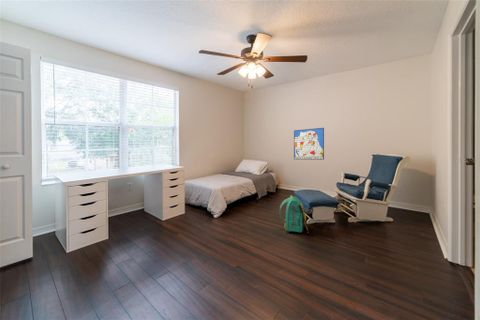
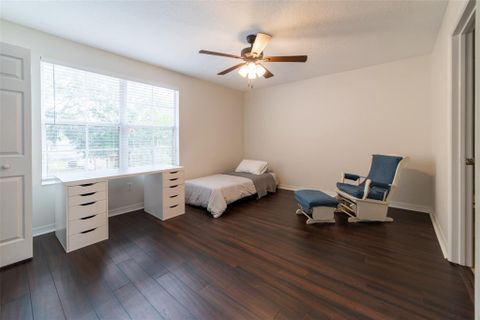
- backpack [279,194,308,233]
- wall art [293,127,325,161]
